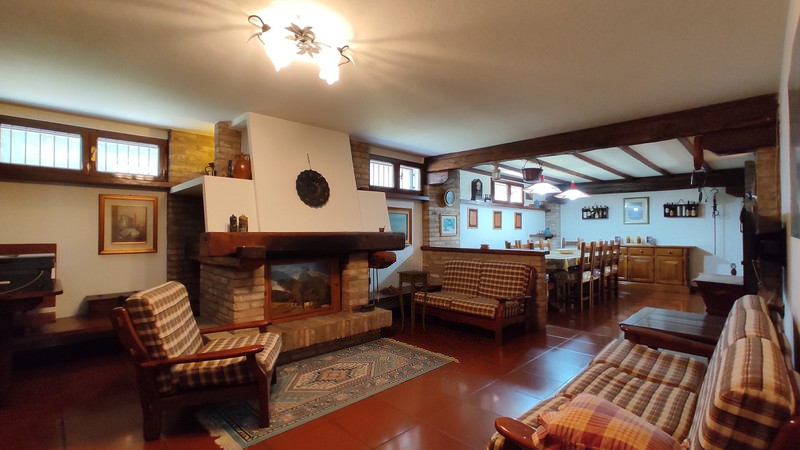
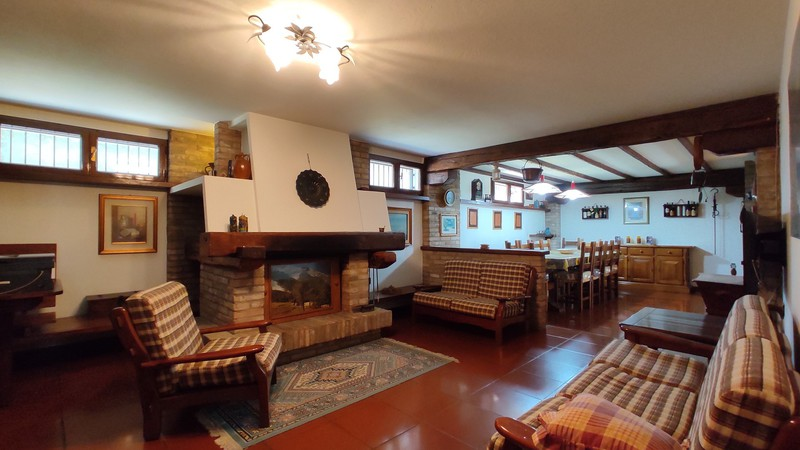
- side table [396,269,430,336]
